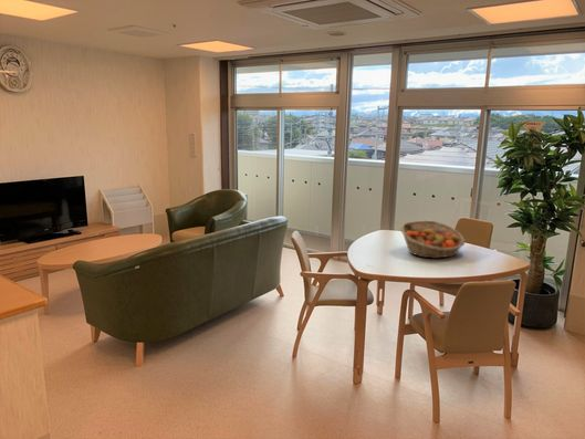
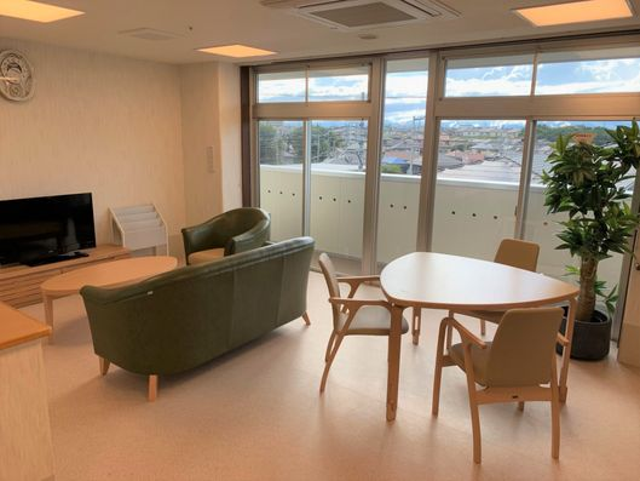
- fruit basket [399,220,467,259]
